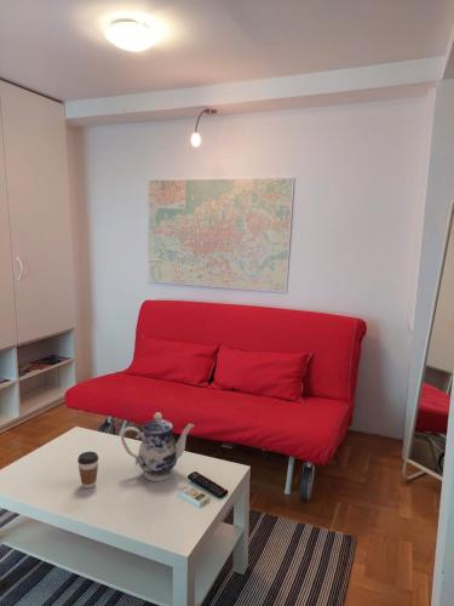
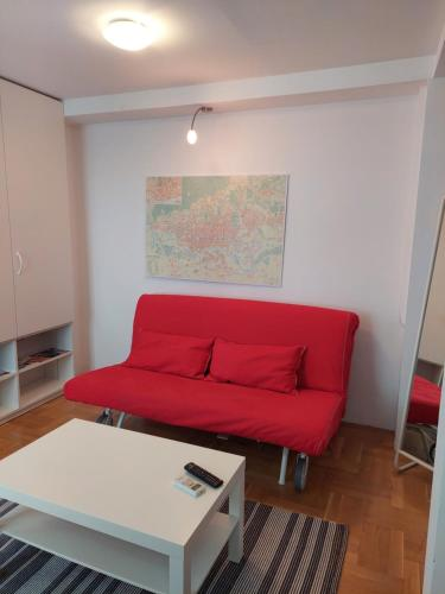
- coffee cup [76,451,99,490]
- teapot [120,411,195,482]
